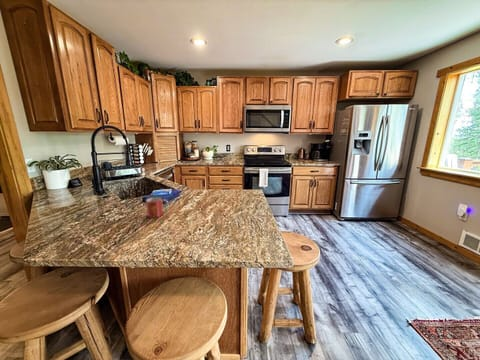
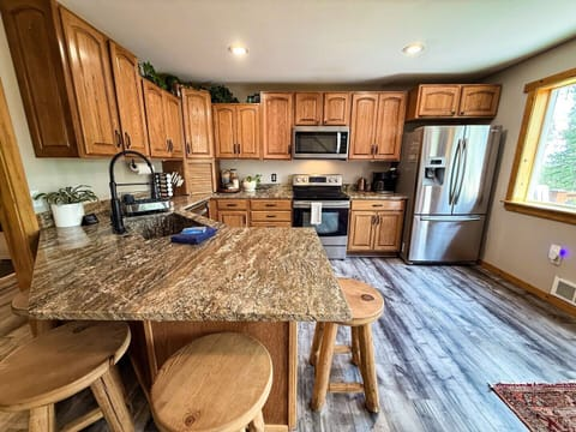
- mug [145,196,169,219]
